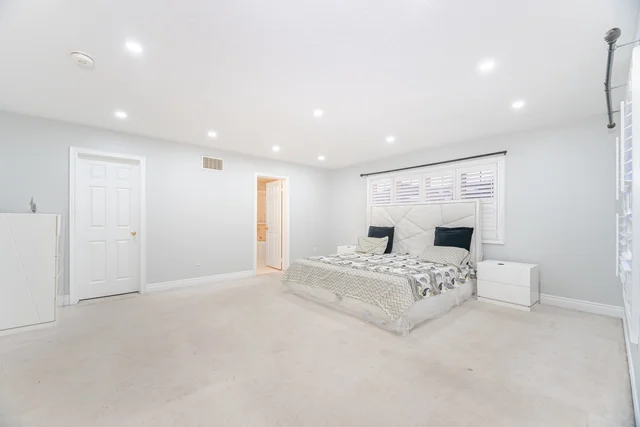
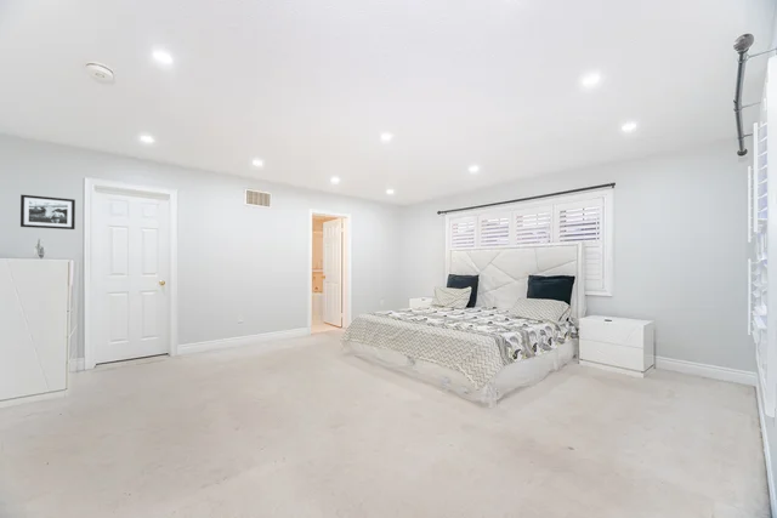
+ picture frame [19,194,76,230]
